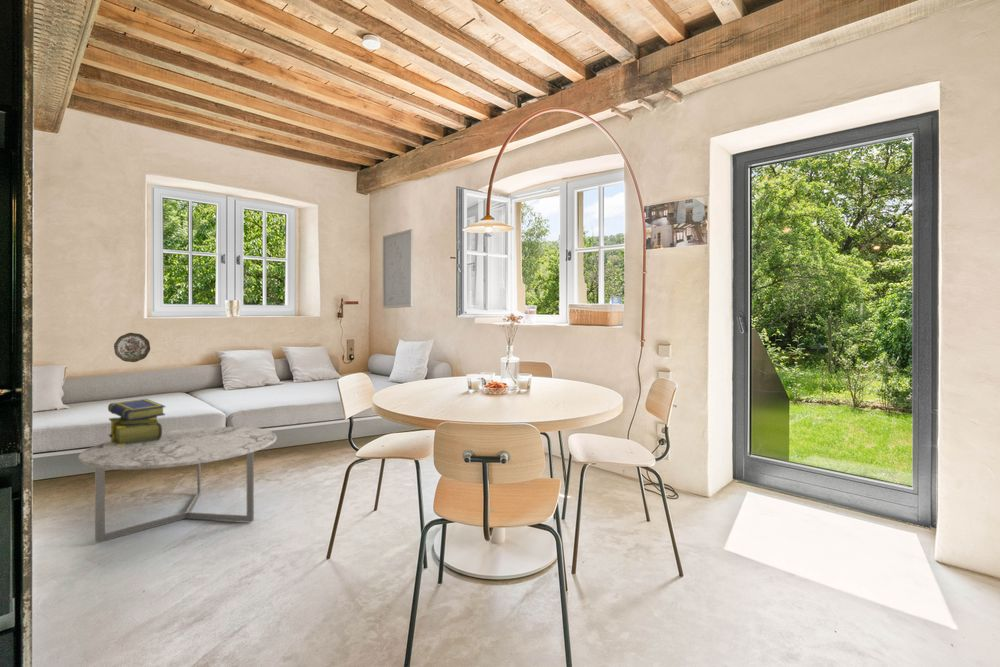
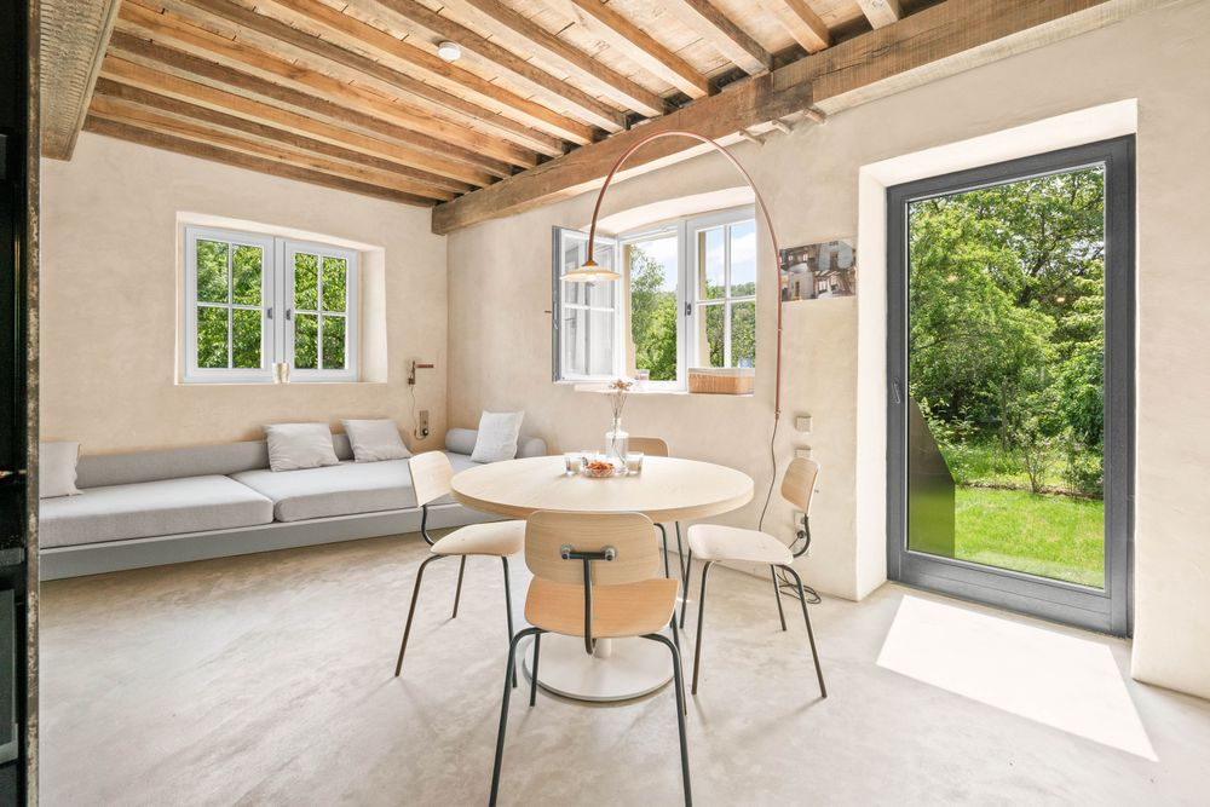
- wall art [382,228,414,309]
- decorative plate [113,332,151,363]
- stack of books [107,398,166,446]
- coffee table [77,426,277,544]
